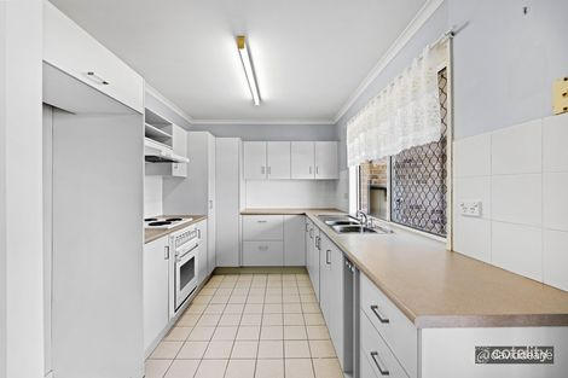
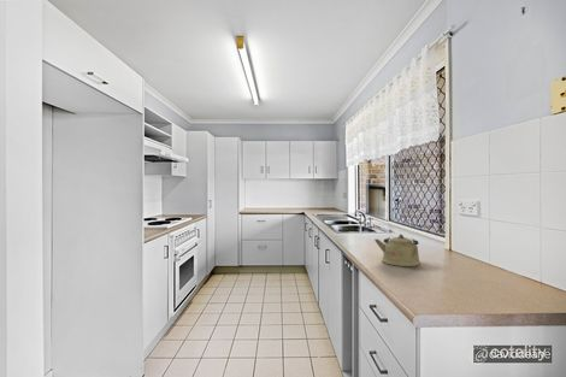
+ kettle [373,232,421,267]
